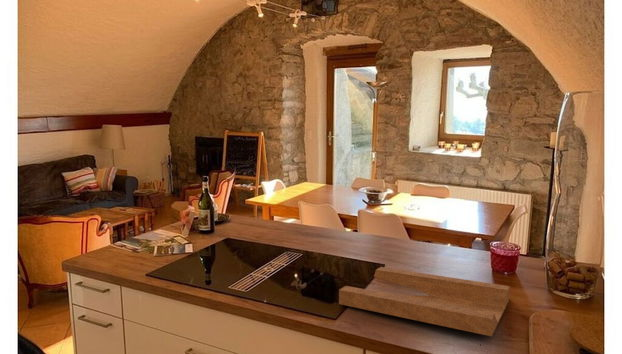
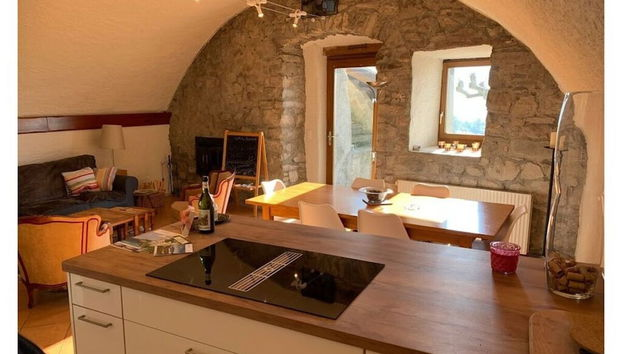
- cutting board [338,266,511,337]
